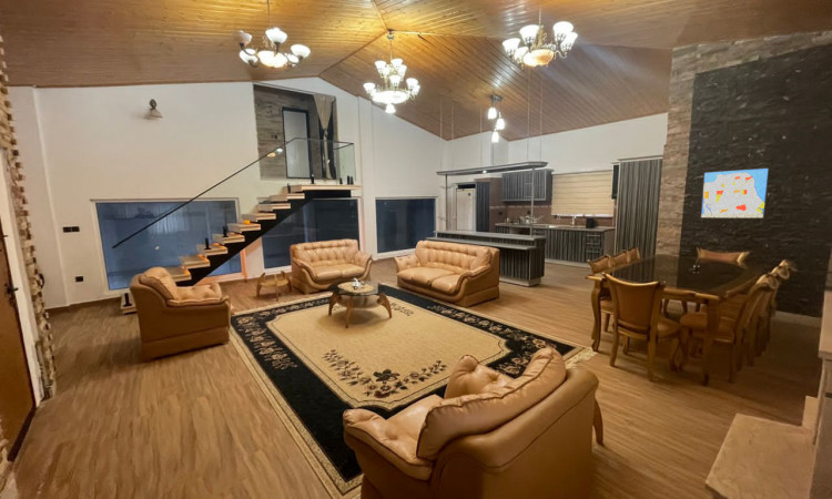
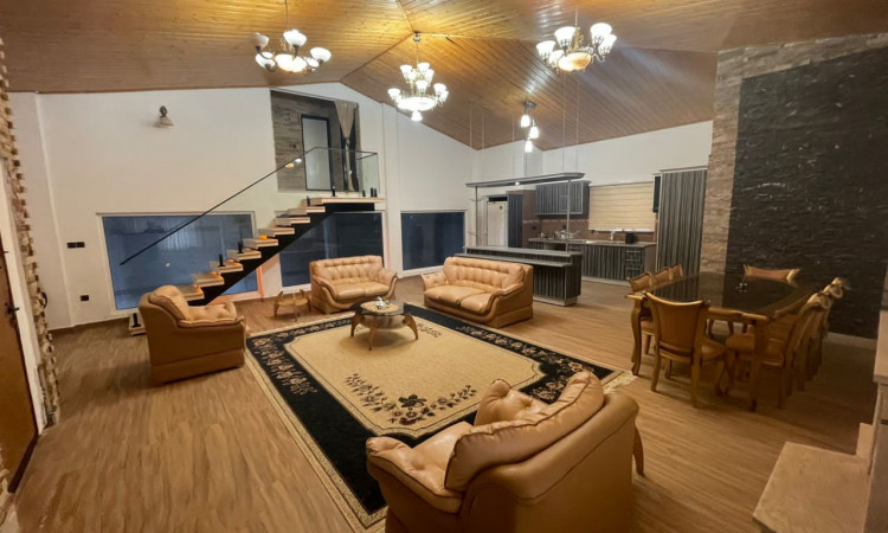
- wall art [700,166,770,220]
